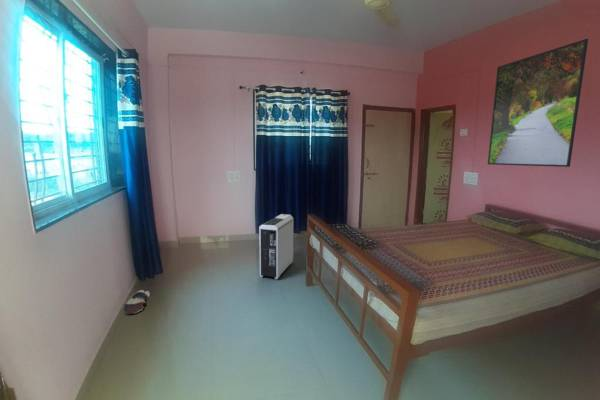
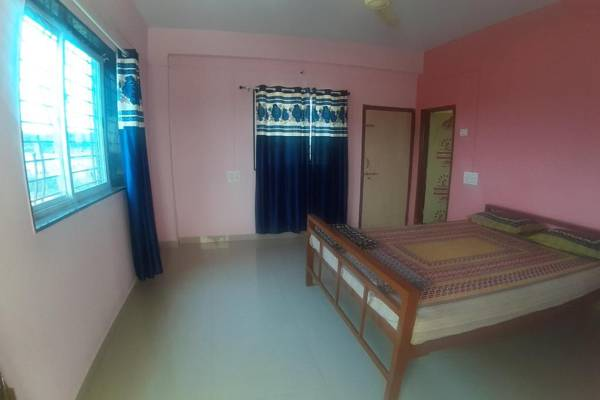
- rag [123,289,151,315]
- air purifier [258,213,294,280]
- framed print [487,38,589,168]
